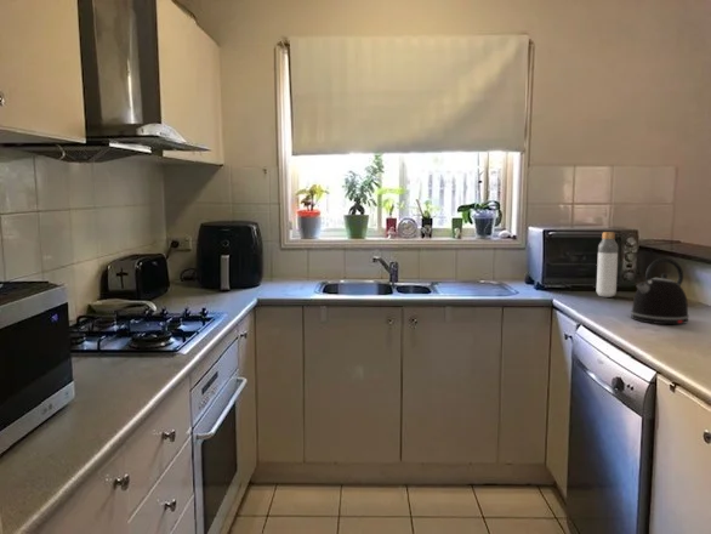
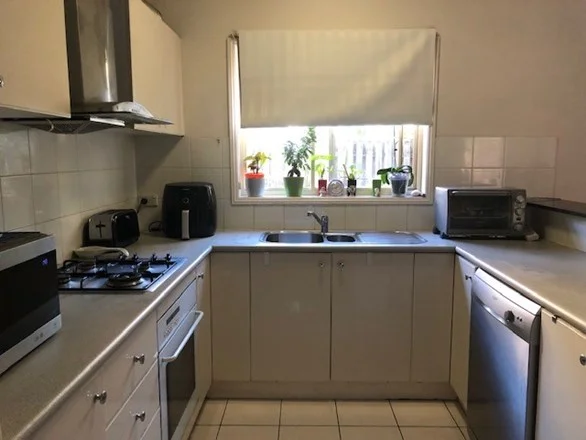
- kettle [630,257,690,325]
- bottle [596,231,619,299]
